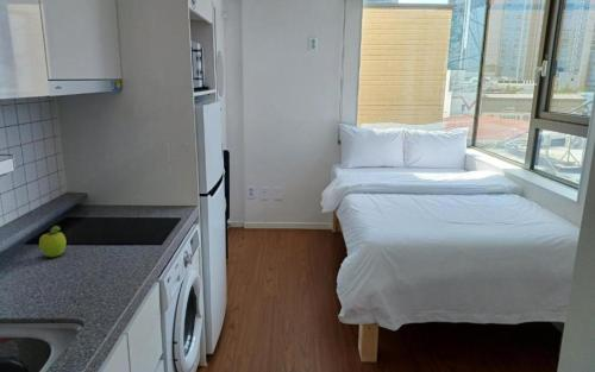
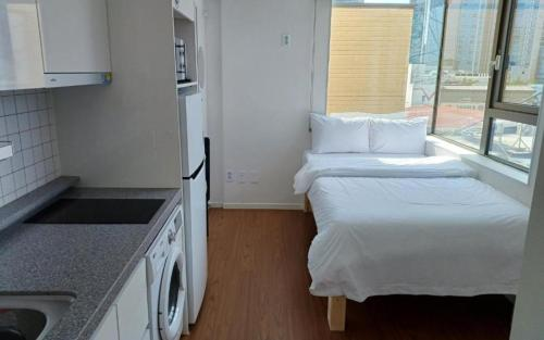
- fruit [38,225,68,258]
